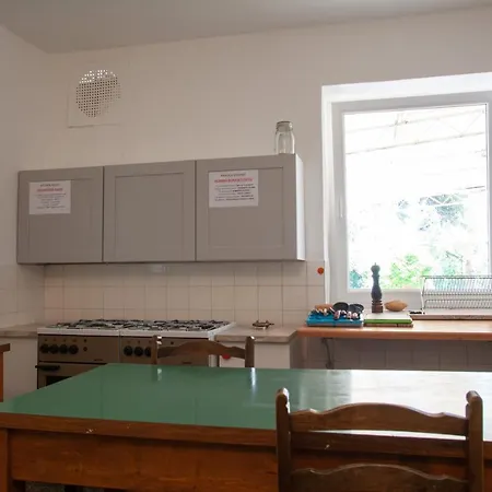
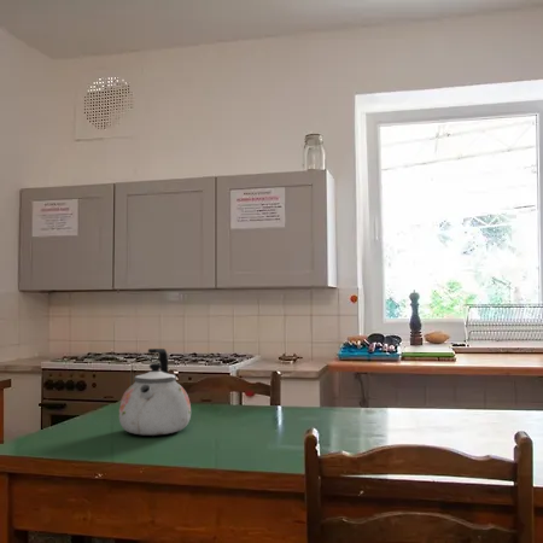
+ kettle [118,348,192,437]
